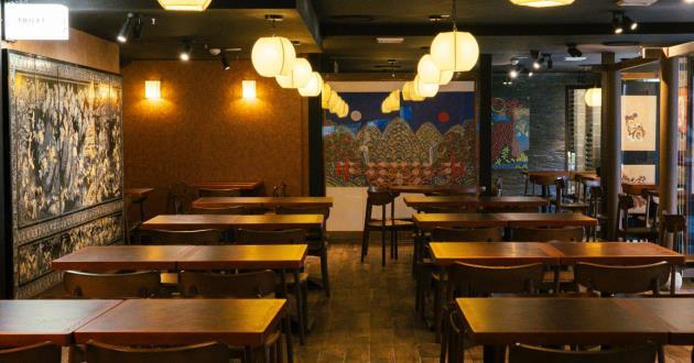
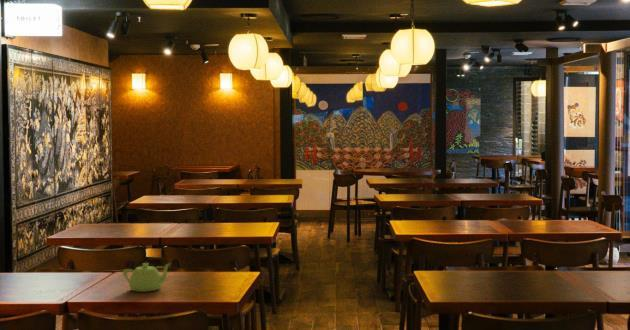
+ teapot [122,262,172,293]
